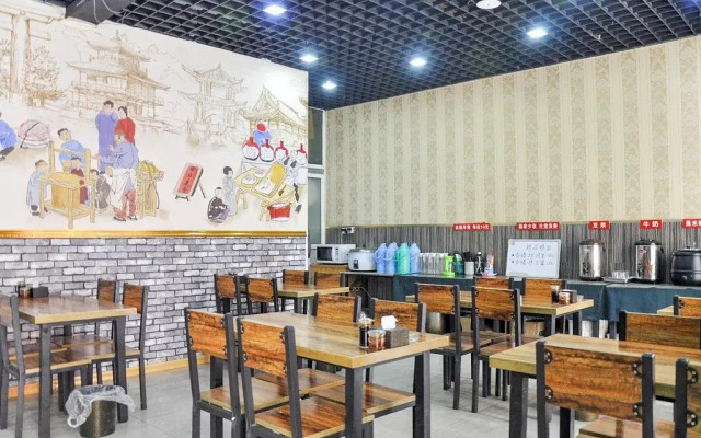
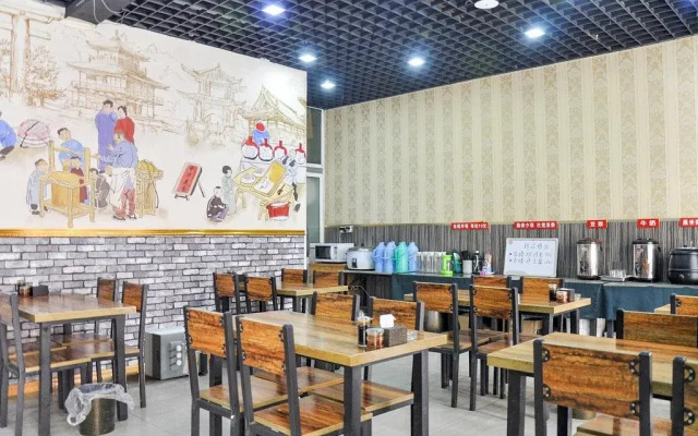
+ safe [144,325,209,380]
